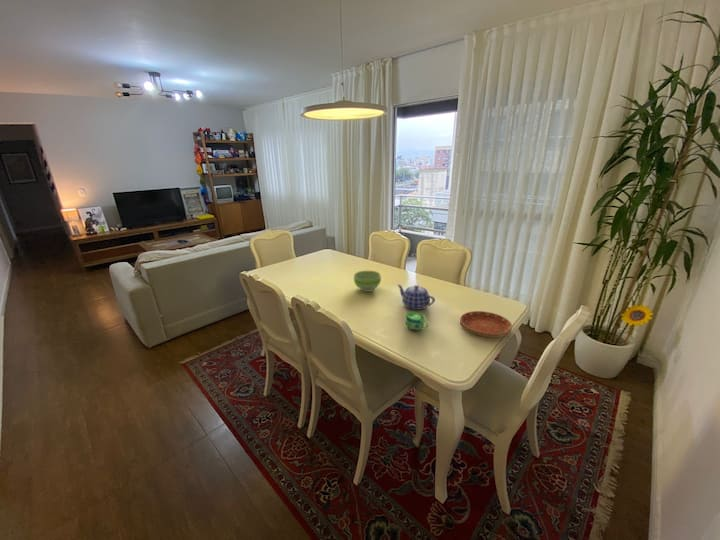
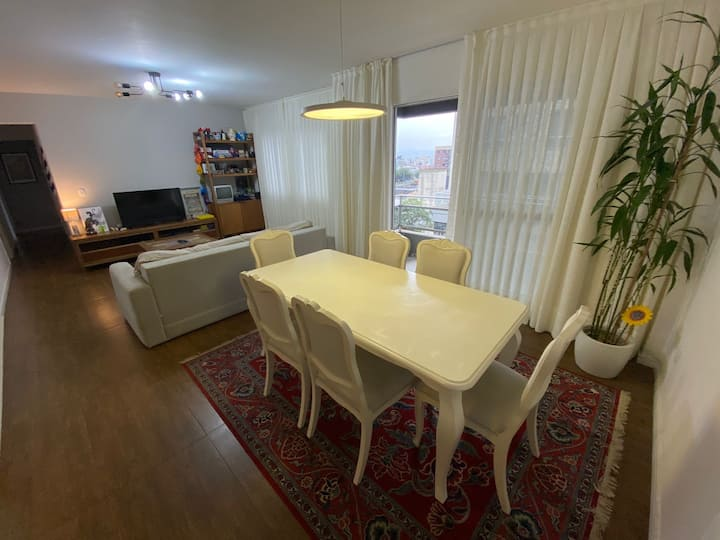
- bowl [353,270,382,293]
- saucer [459,310,513,339]
- cup [404,311,429,331]
- teapot [396,283,436,311]
